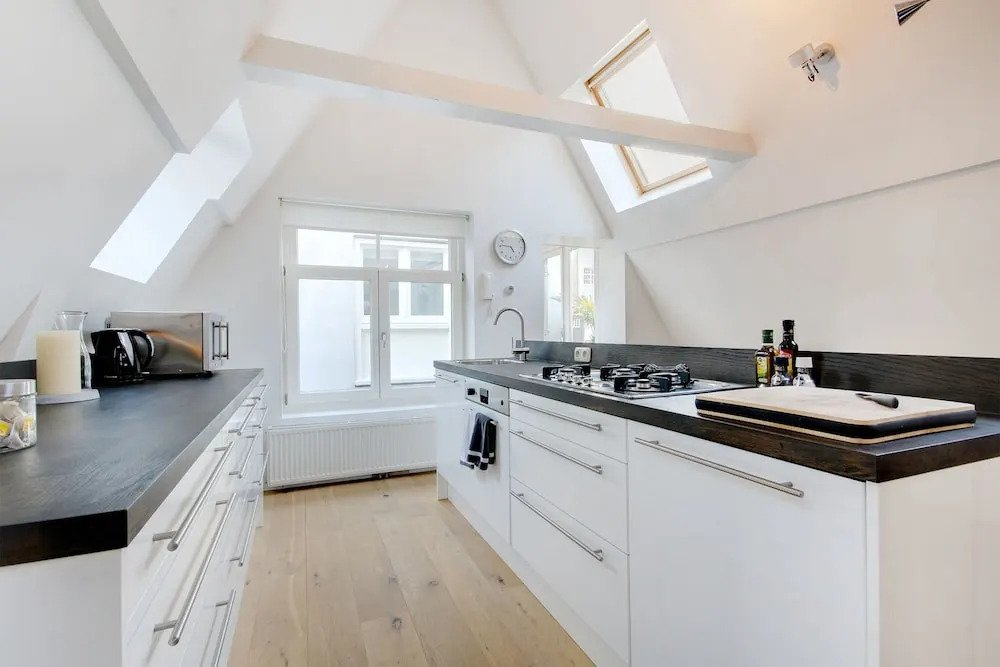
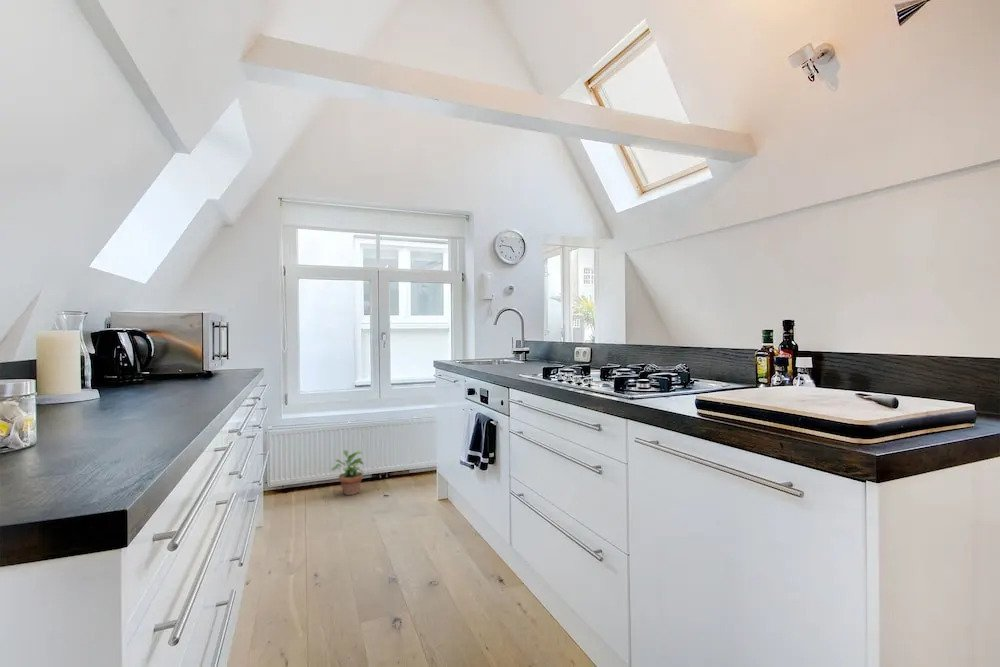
+ potted plant [330,449,365,496]
